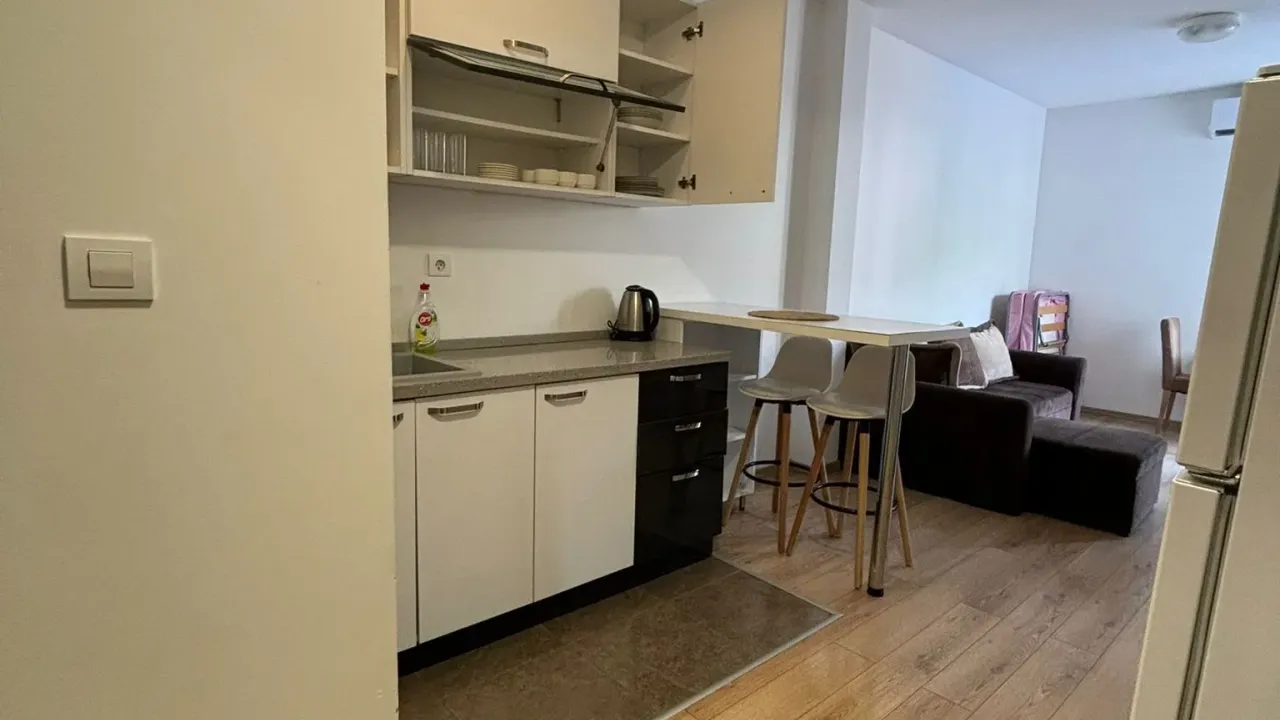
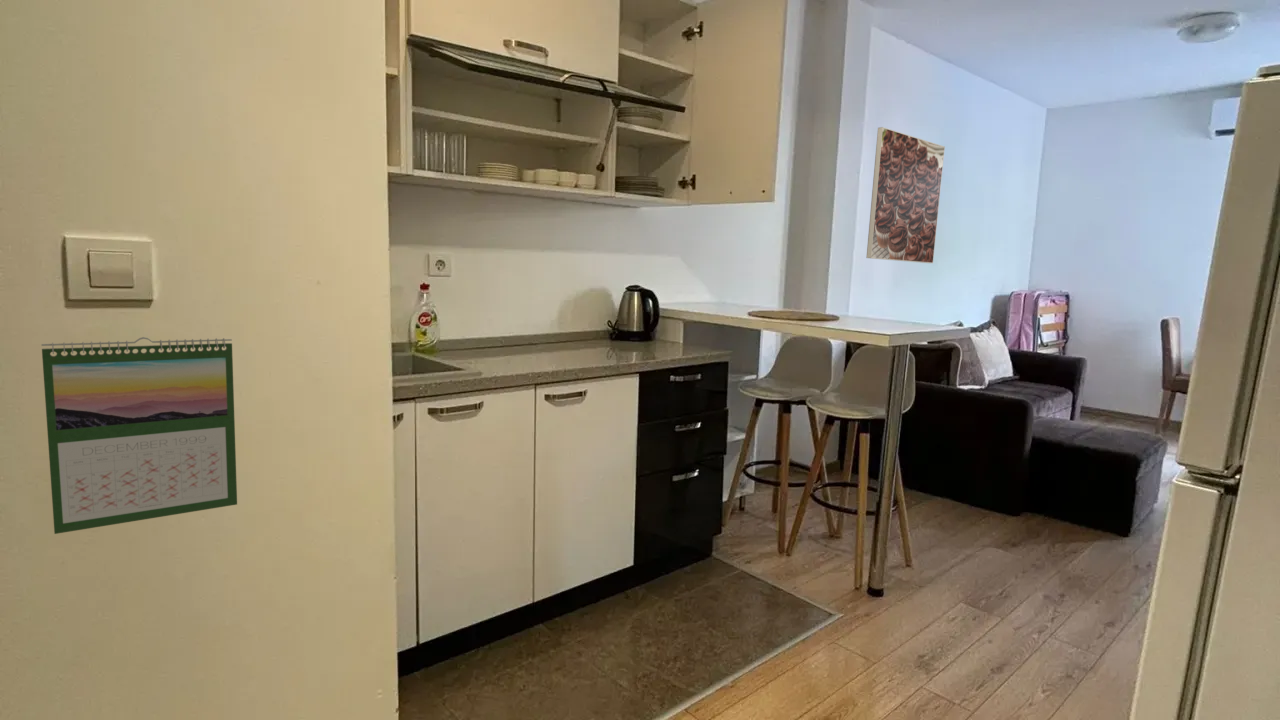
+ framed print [865,126,946,264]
+ calendar [41,336,238,535]
